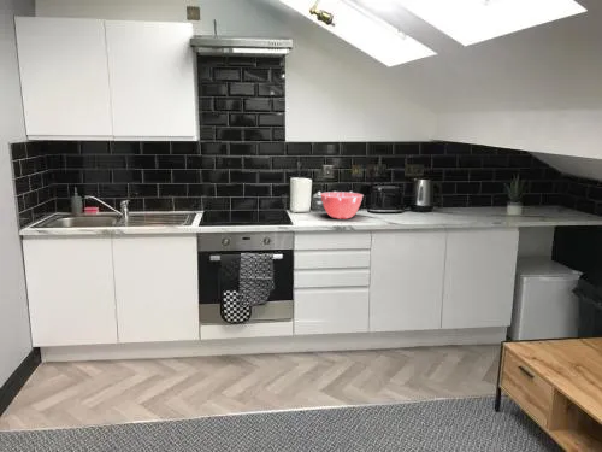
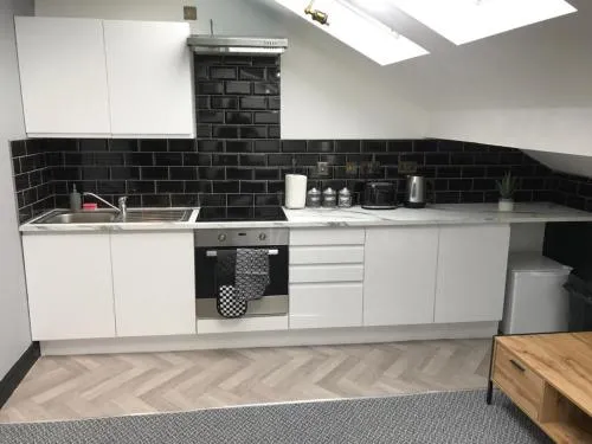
- mixing bowl [319,190,365,219]
